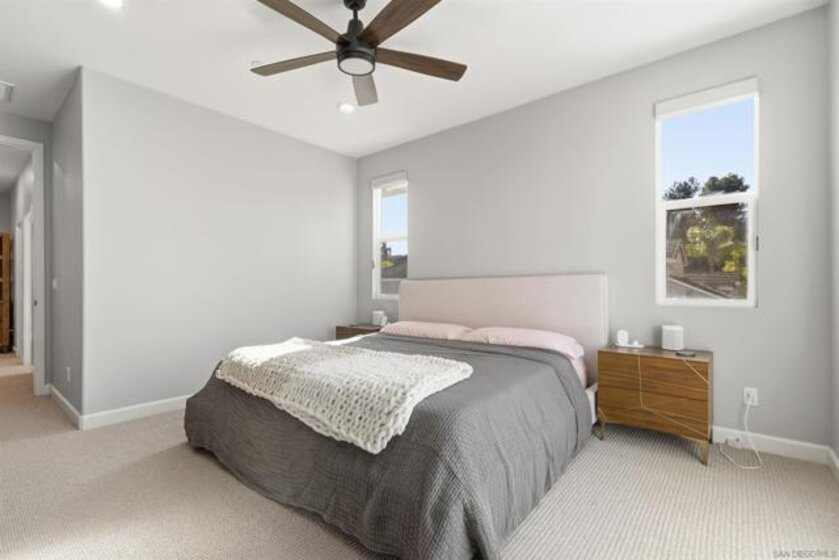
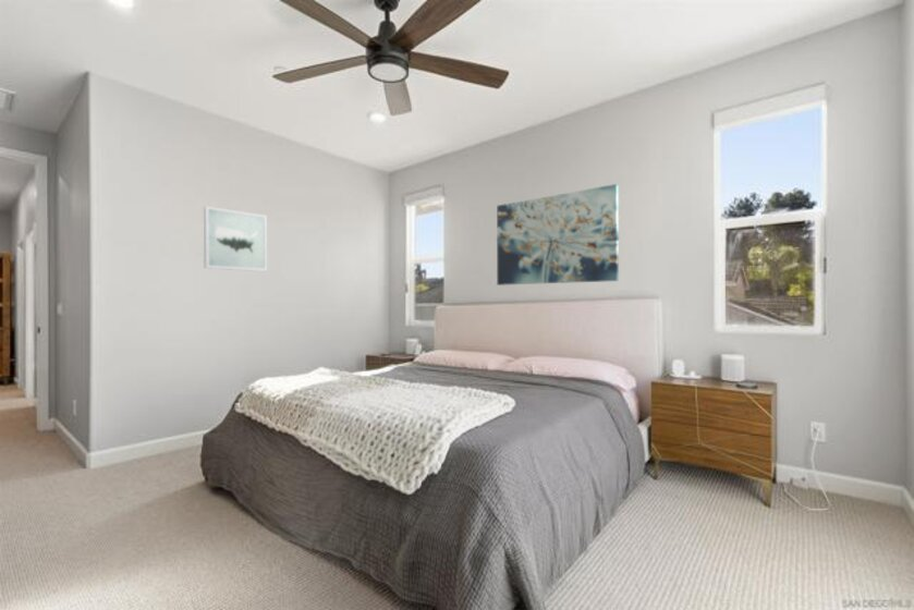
+ wall art [203,205,268,272]
+ wall art [496,183,620,286]
